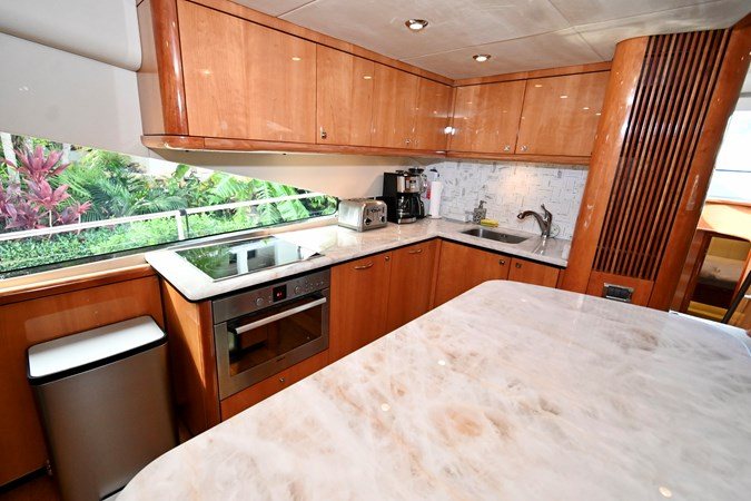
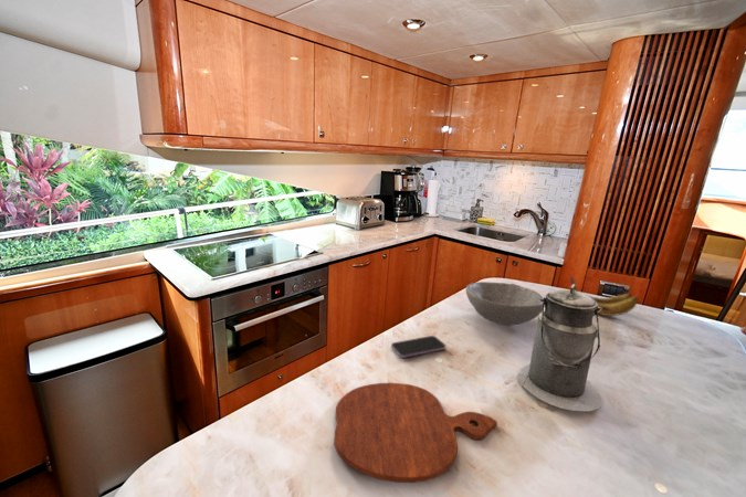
+ bowl [465,281,545,327]
+ canister [516,284,603,413]
+ banana [569,275,639,317]
+ smartphone [390,335,446,359]
+ cutting board [333,382,498,484]
